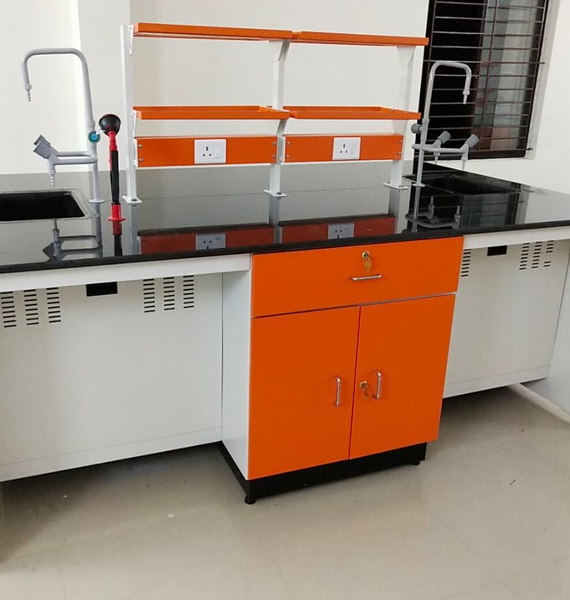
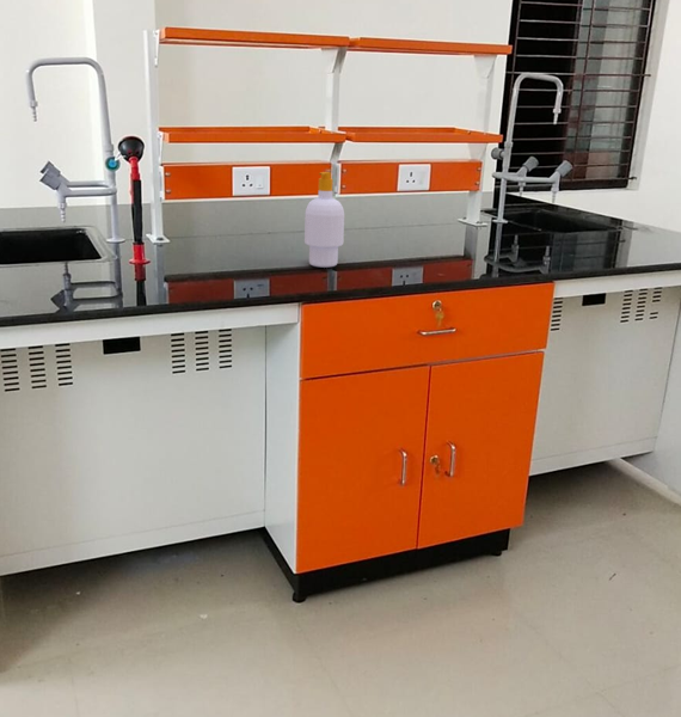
+ soap bottle [303,171,345,269]
